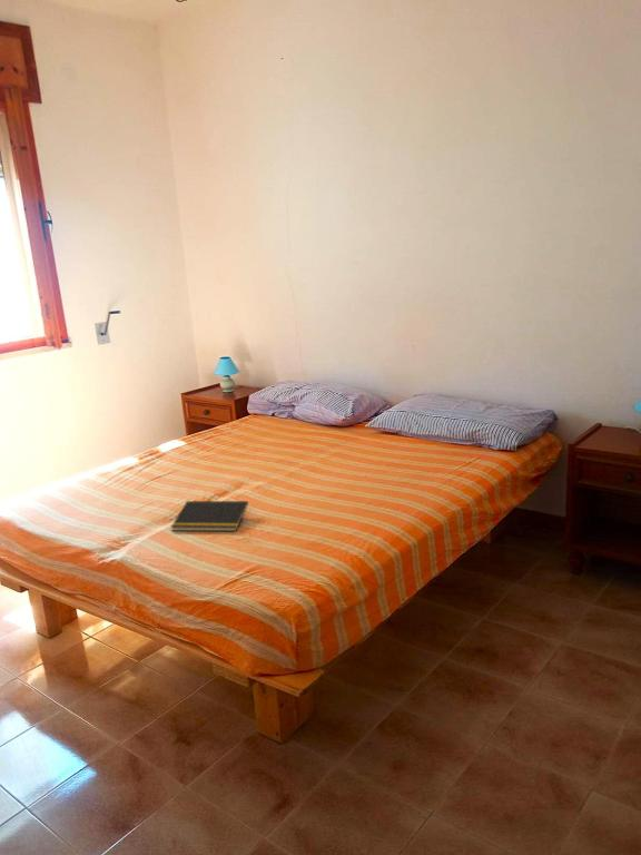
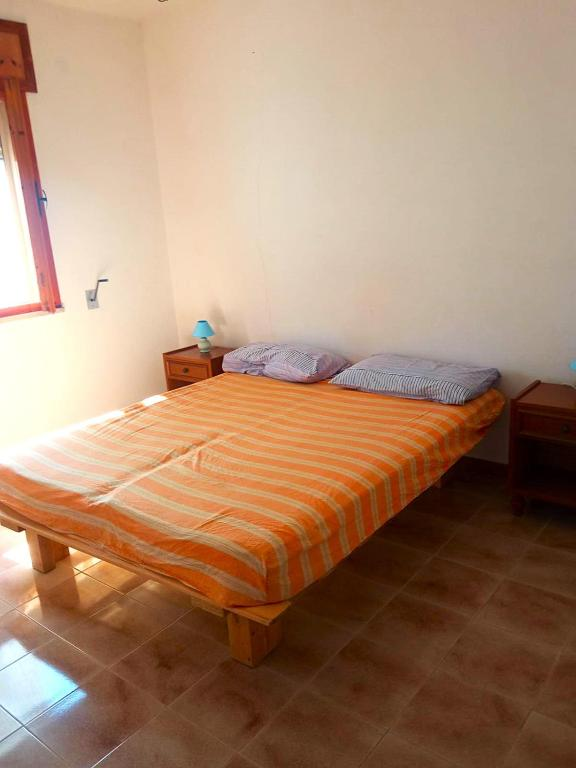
- notepad [169,500,249,532]
